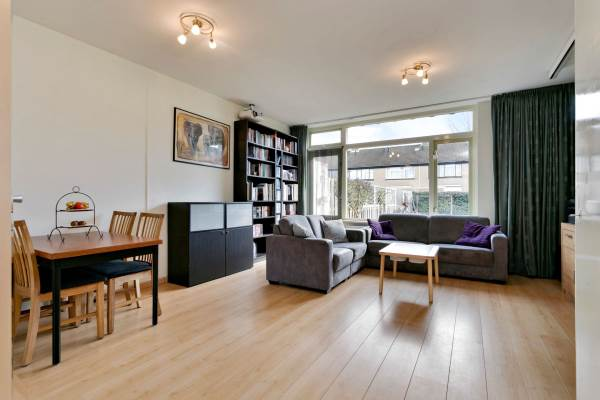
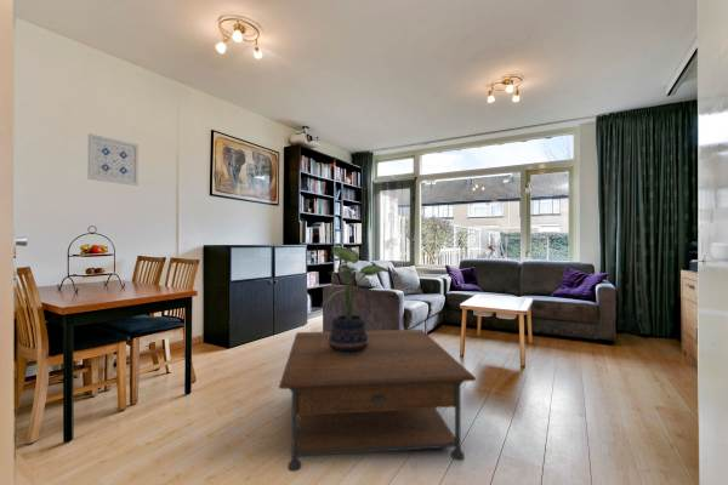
+ wall art [87,132,140,187]
+ coffee table [278,329,477,473]
+ potted plant [320,245,393,353]
